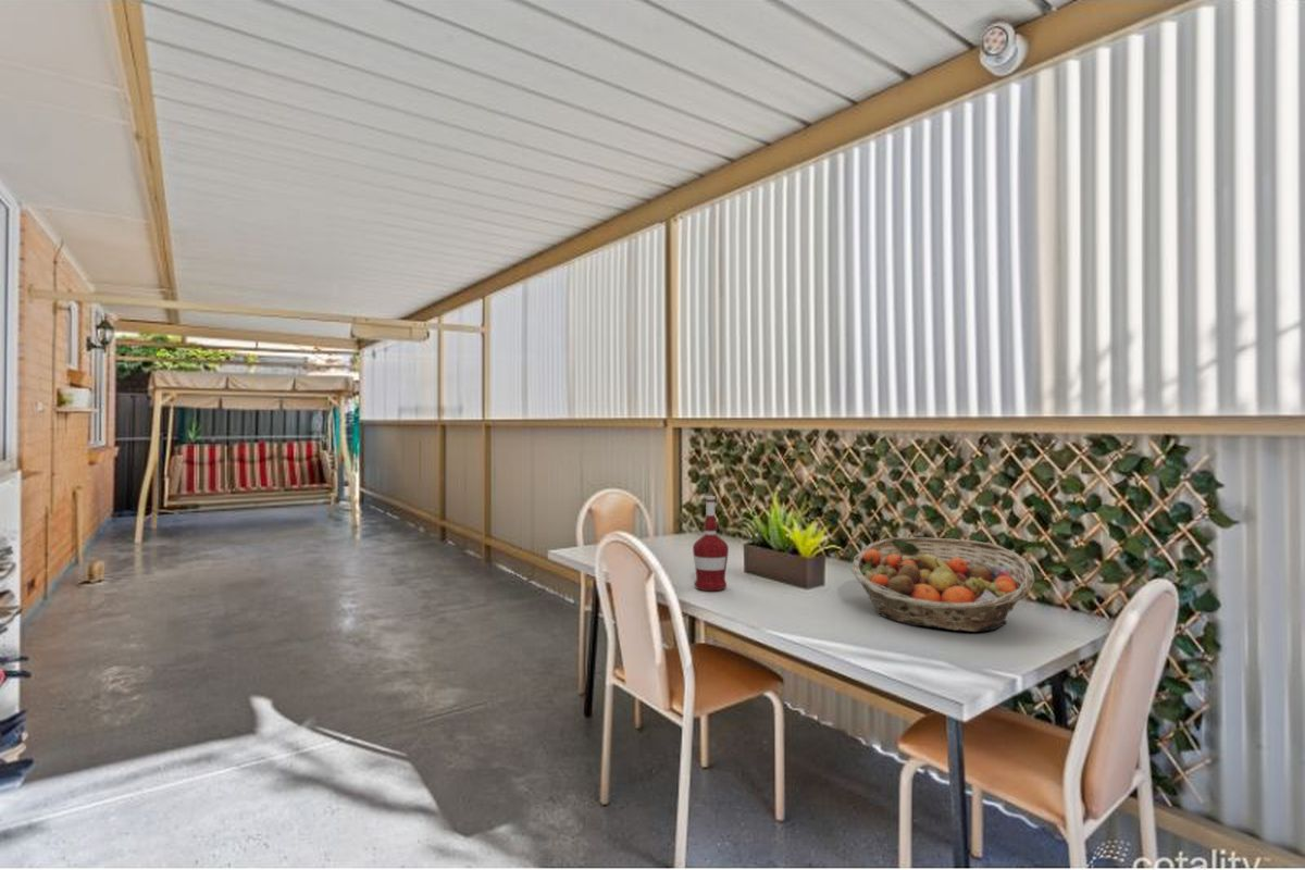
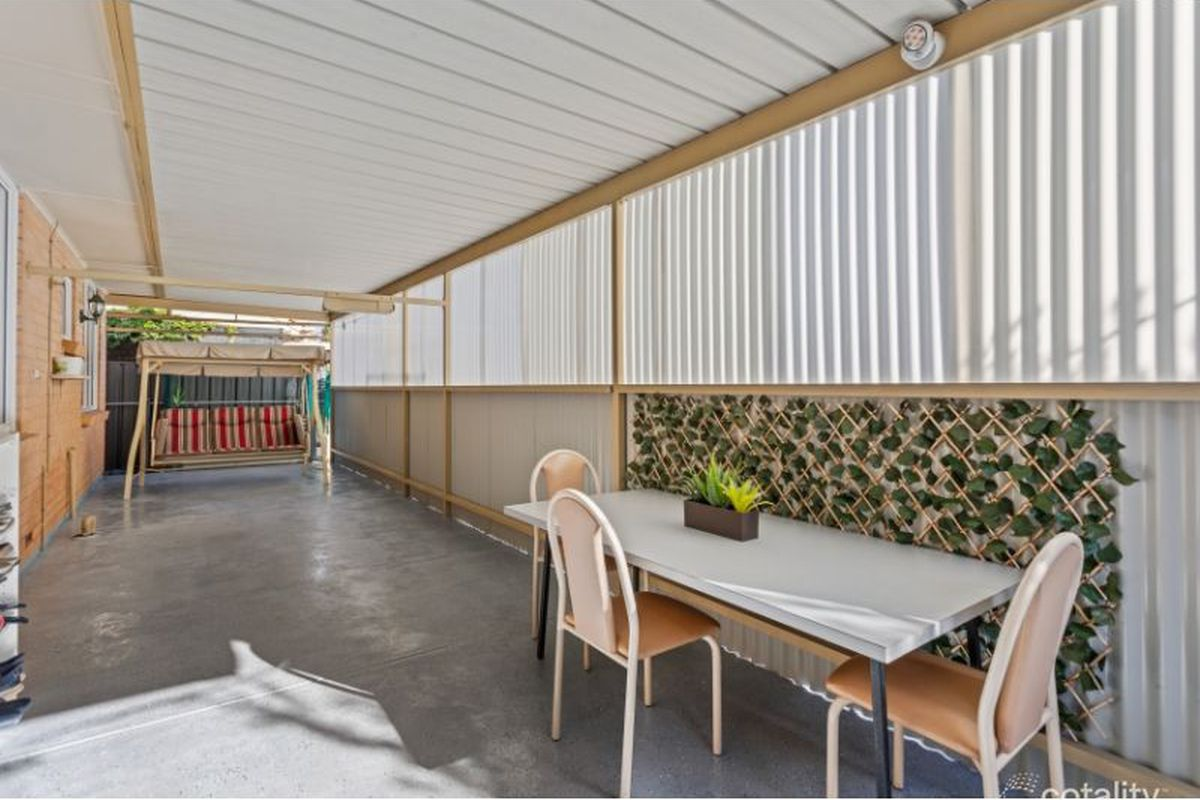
- alcohol [692,495,730,592]
- fruit basket [850,536,1035,633]
